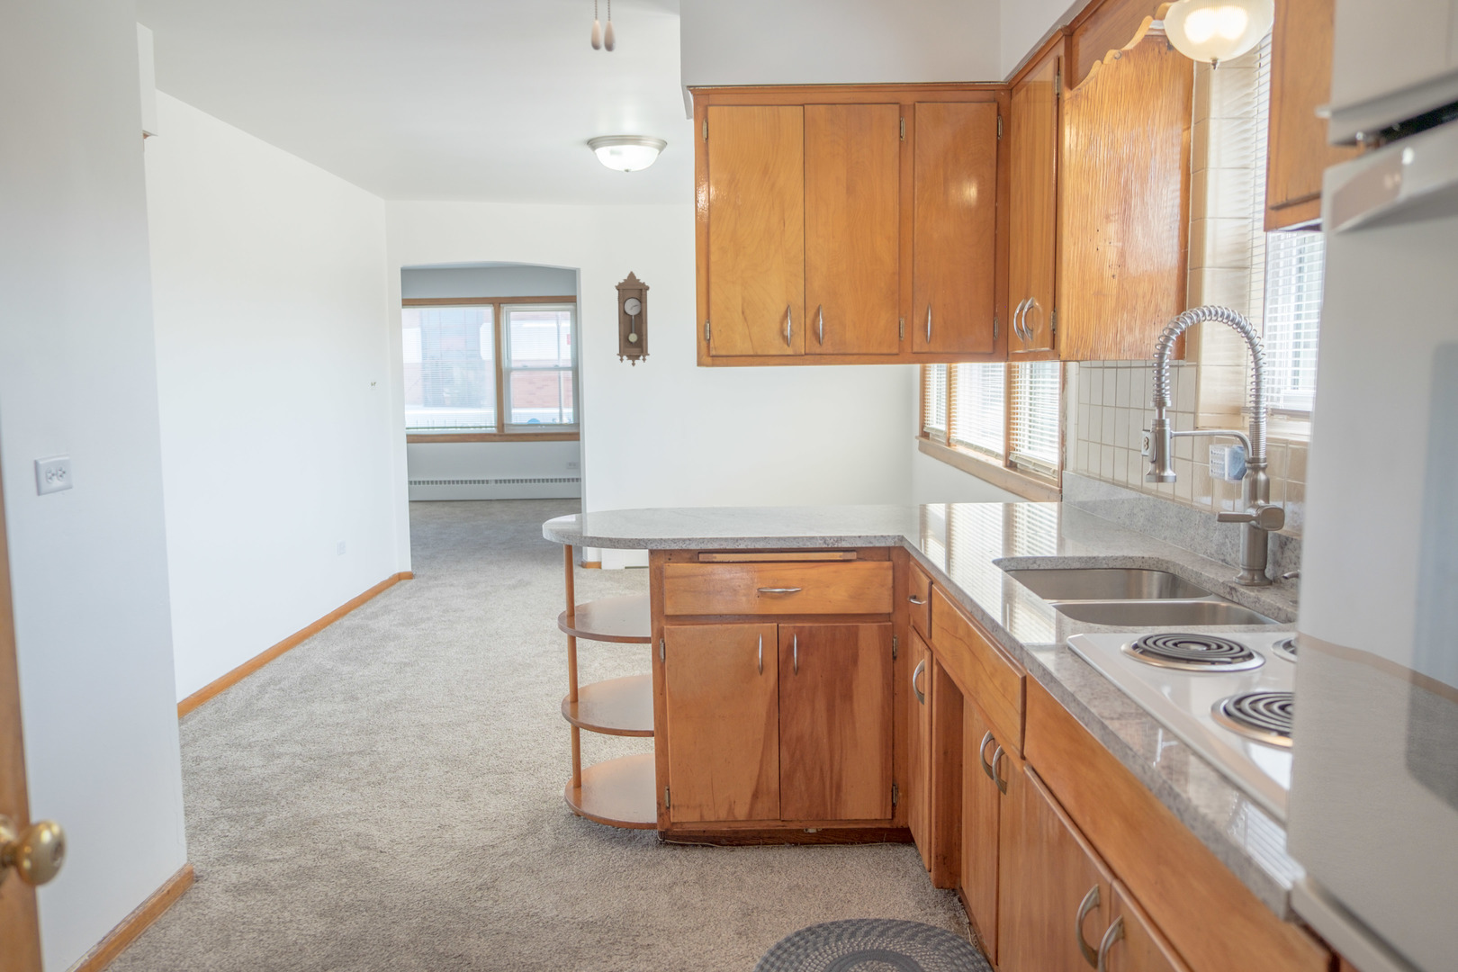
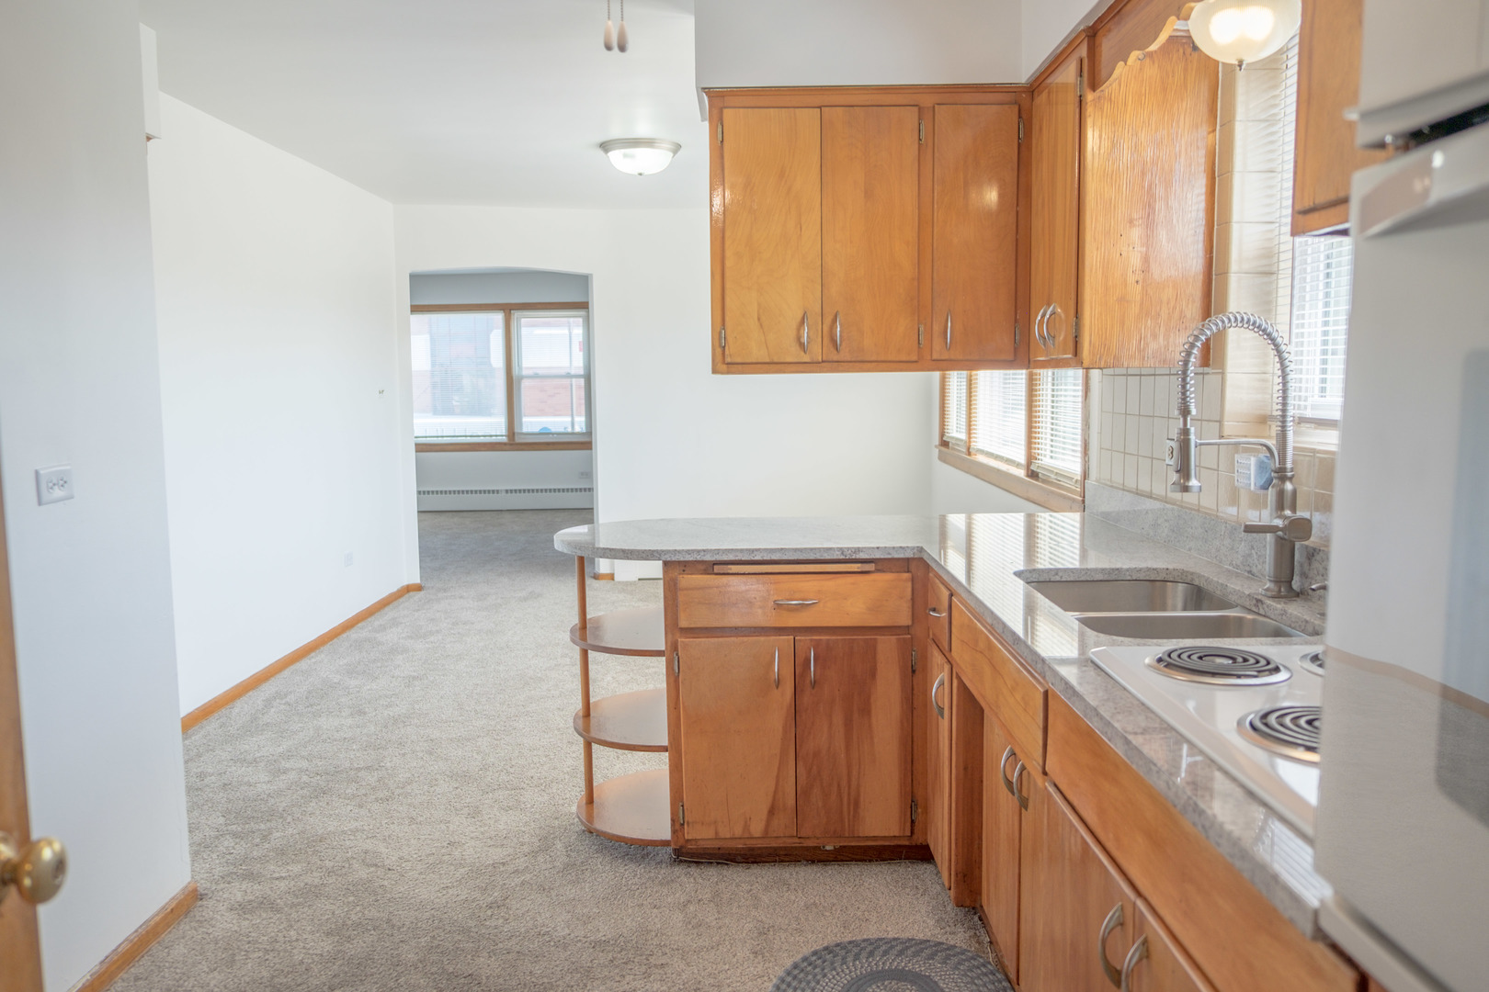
- pendulum clock [614,270,651,367]
